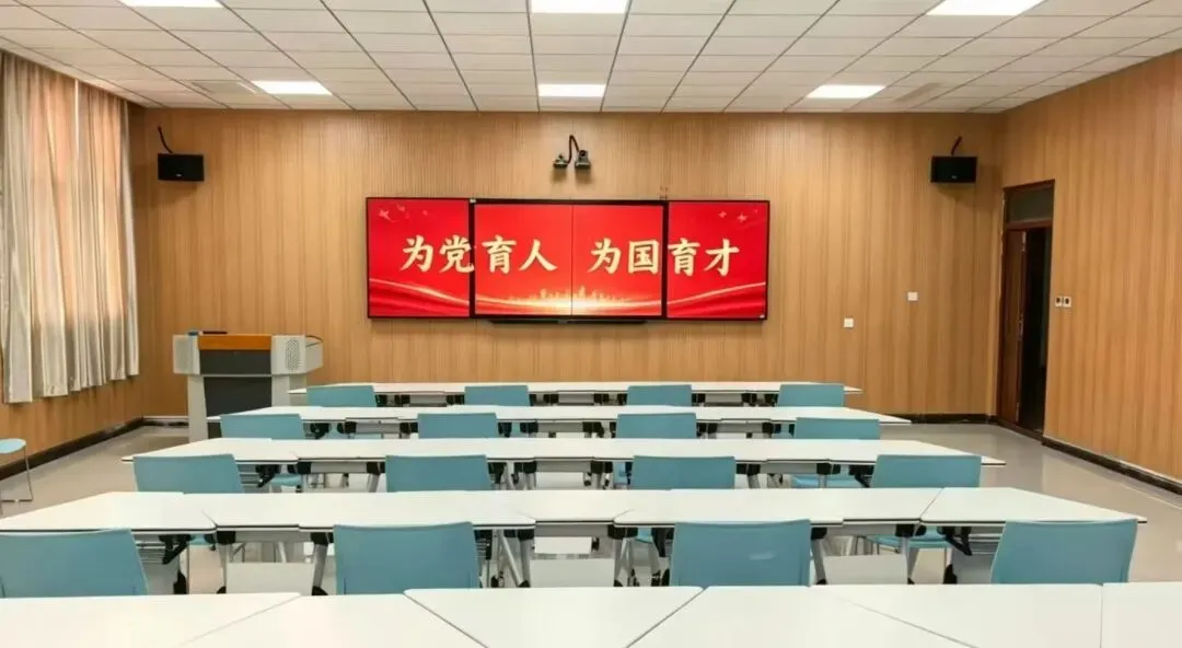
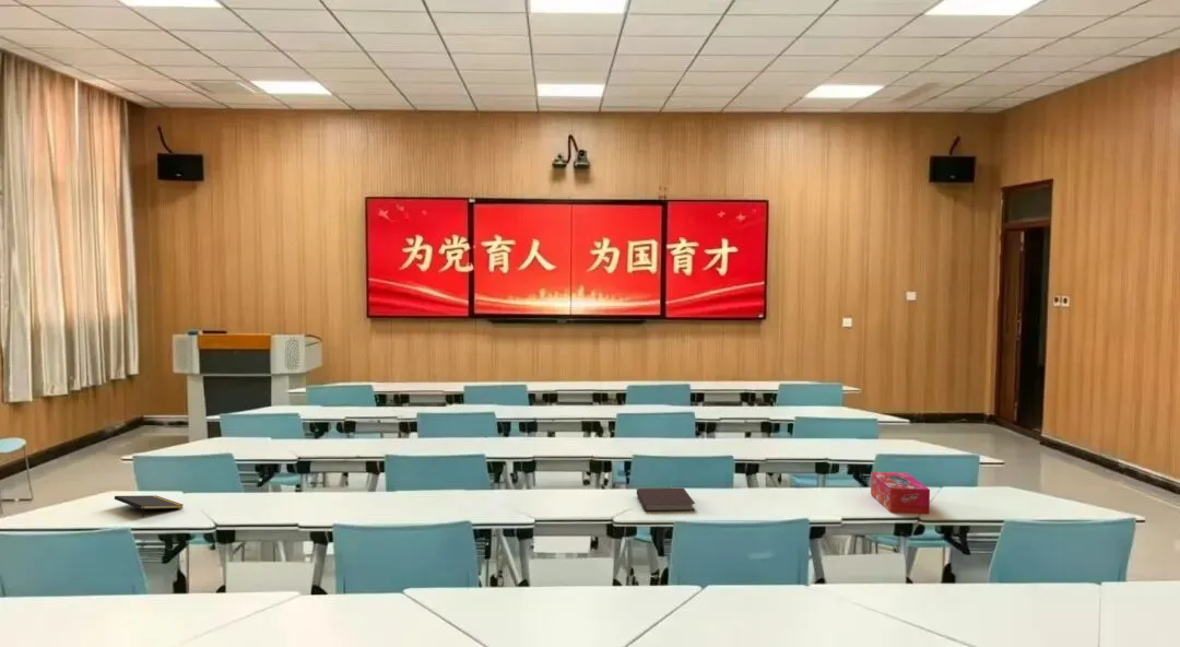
+ notepad [114,494,184,518]
+ tissue box [870,471,931,515]
+ notebook [636,486,696,513]
